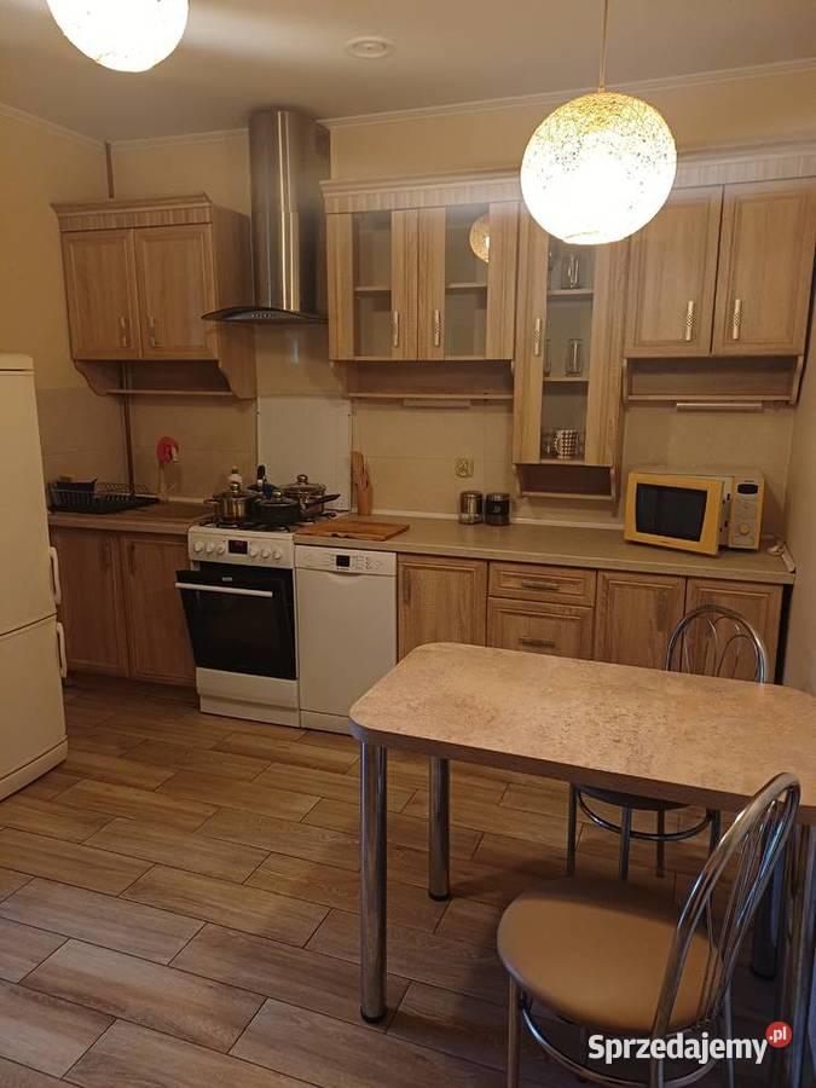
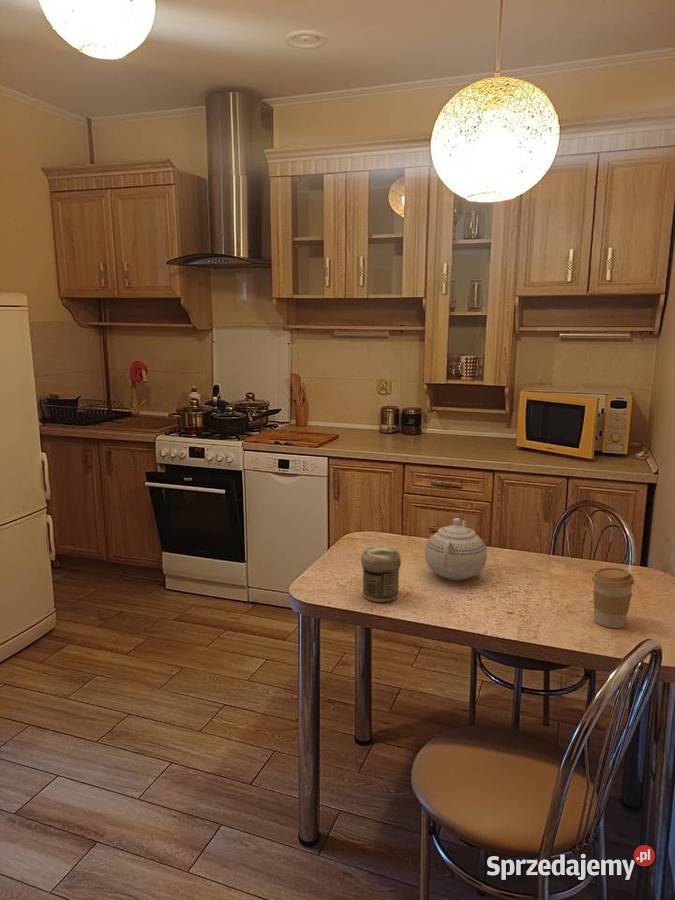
+ teapot [424,517,488,581]
+ jar [360,546,402,603]
+ coffee cup [591,566,635,629]
